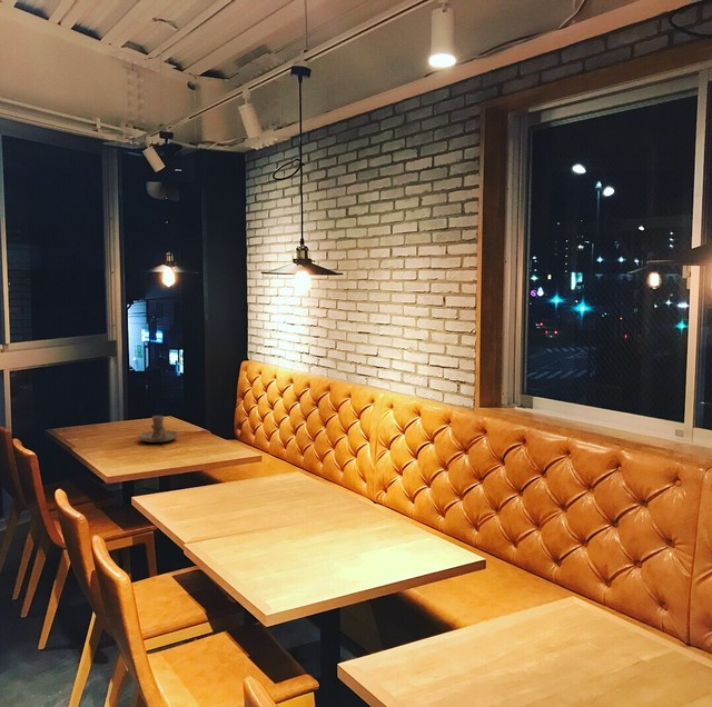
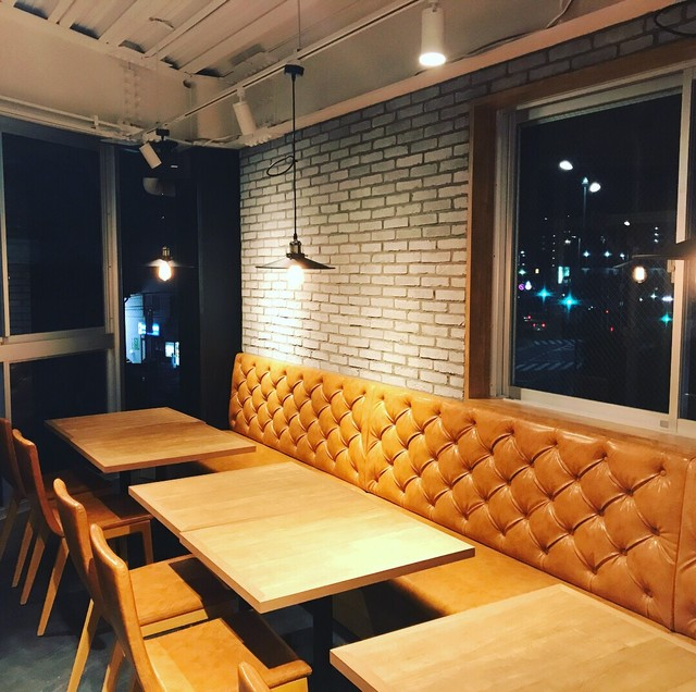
- candle holder [138,415,179,444]
